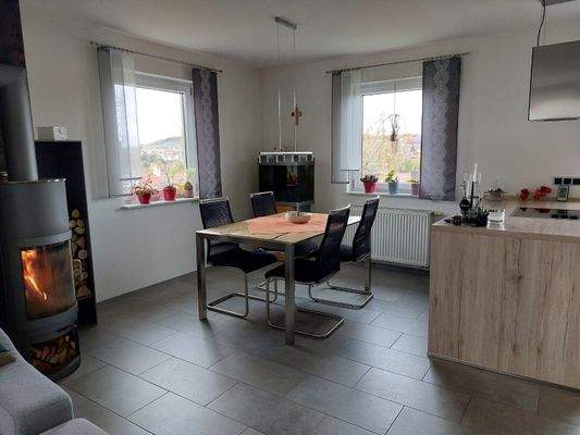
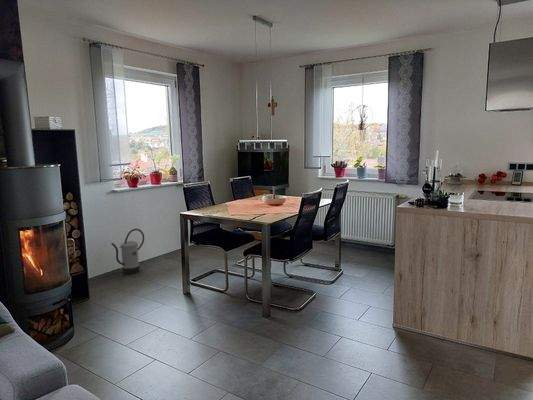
+ watering can [110,228,145,275]
